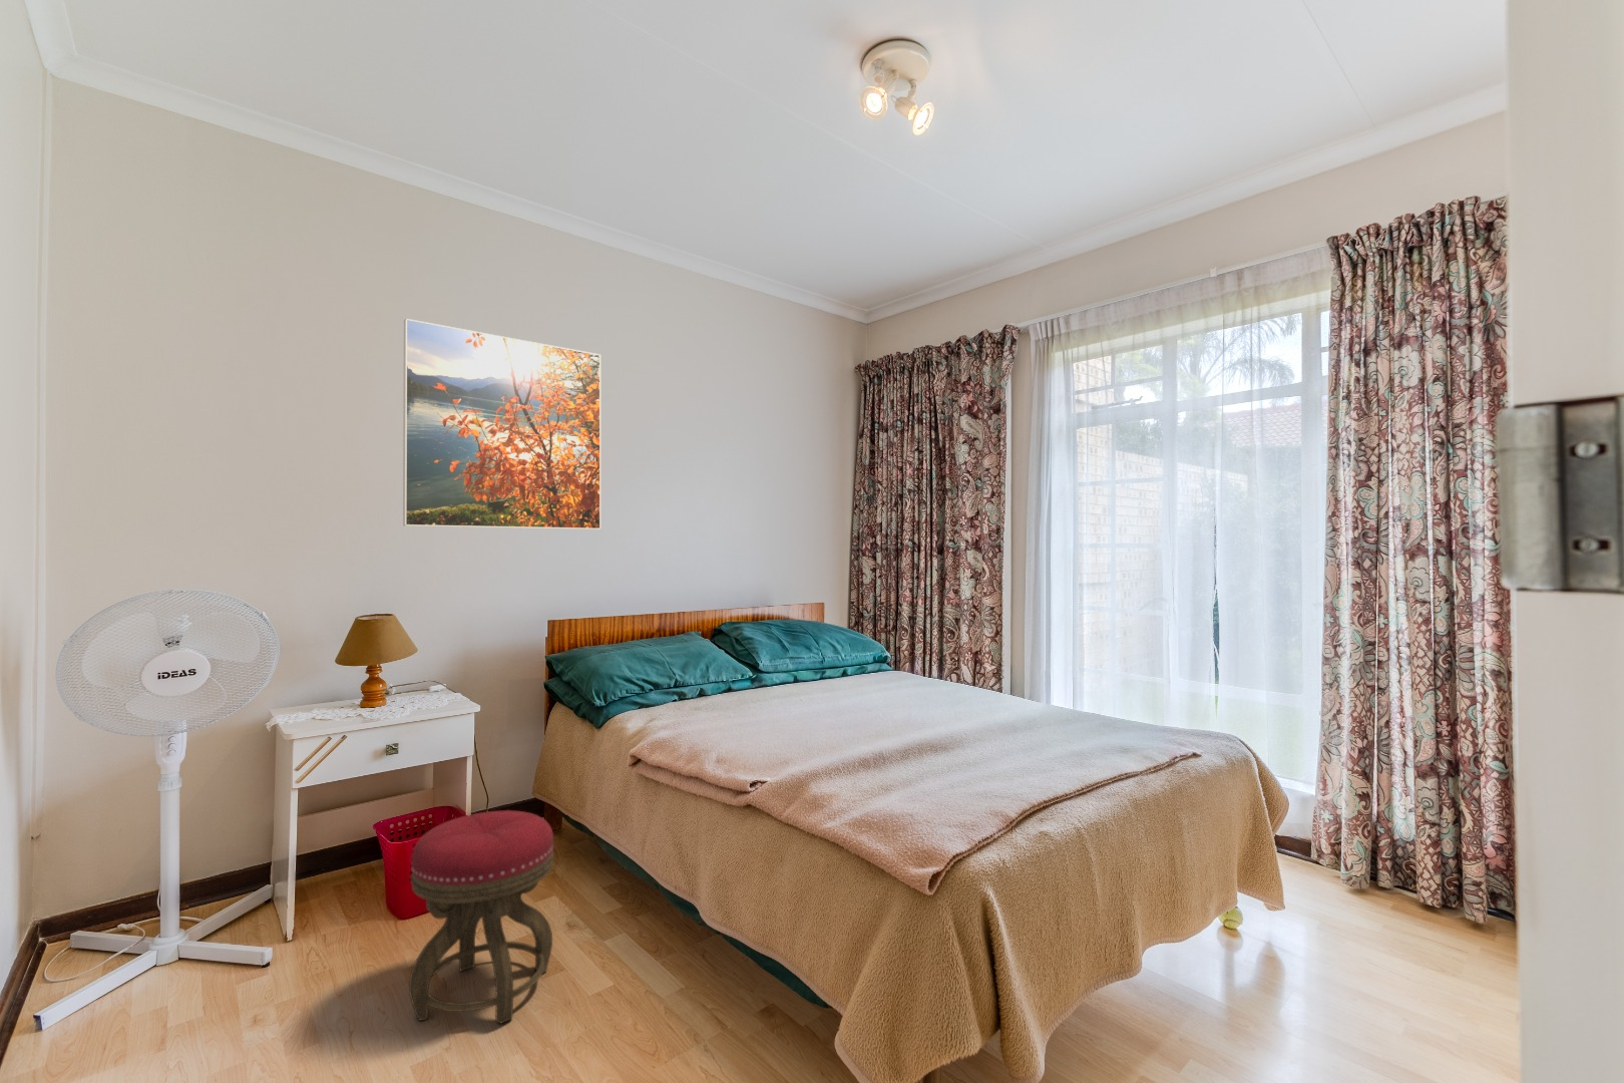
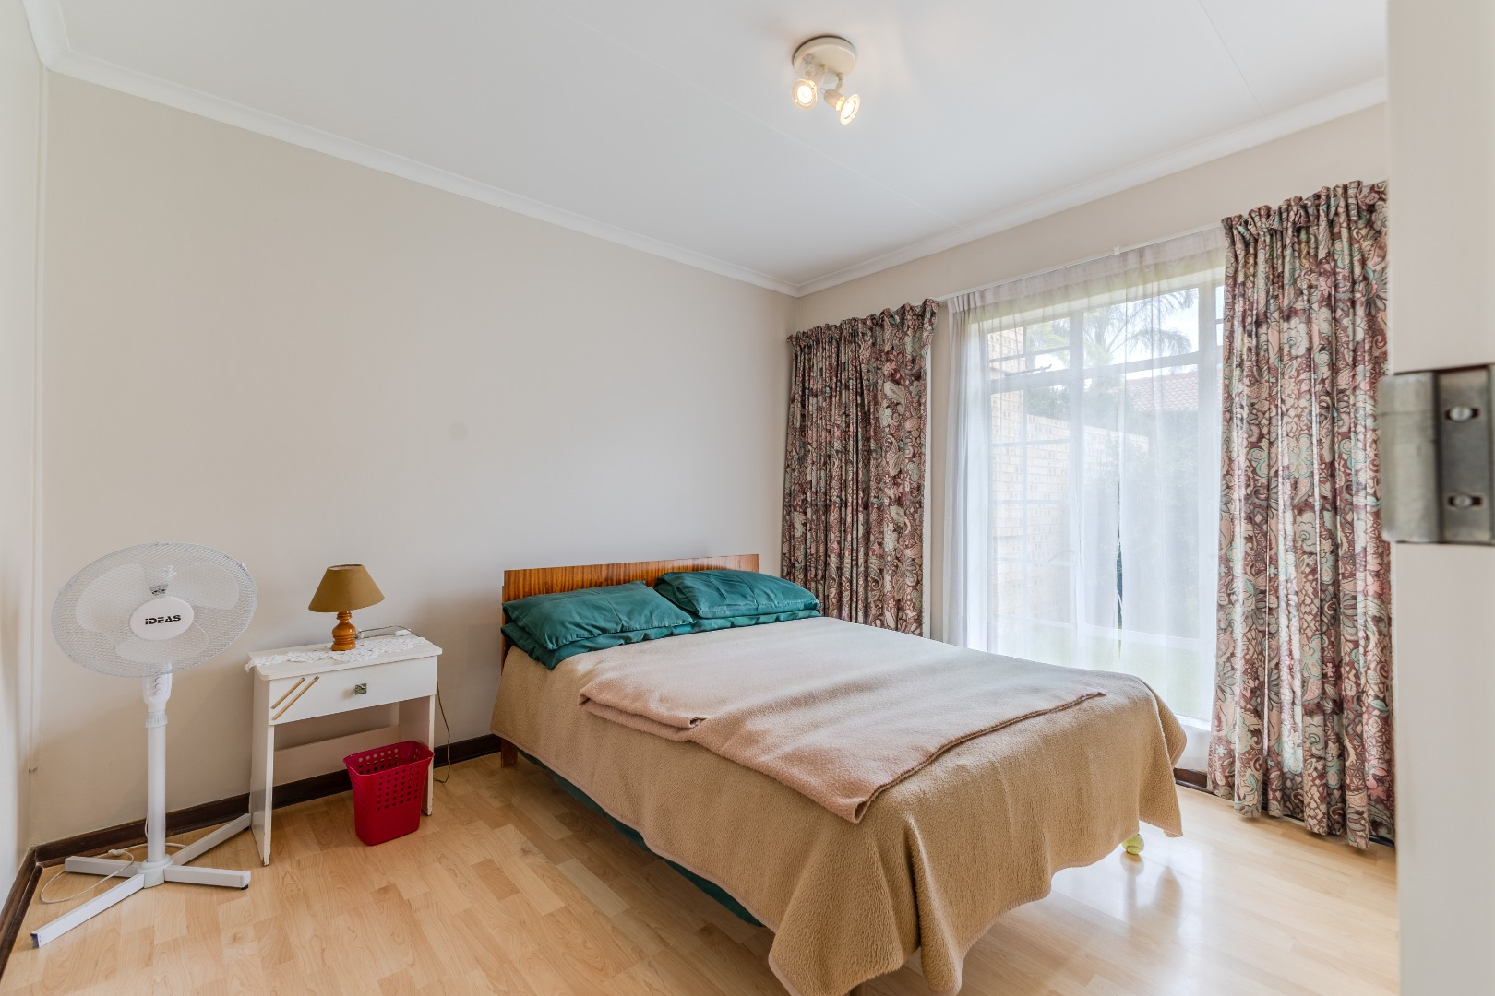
- stool [408,810,556,1025]
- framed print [402,318,602,531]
